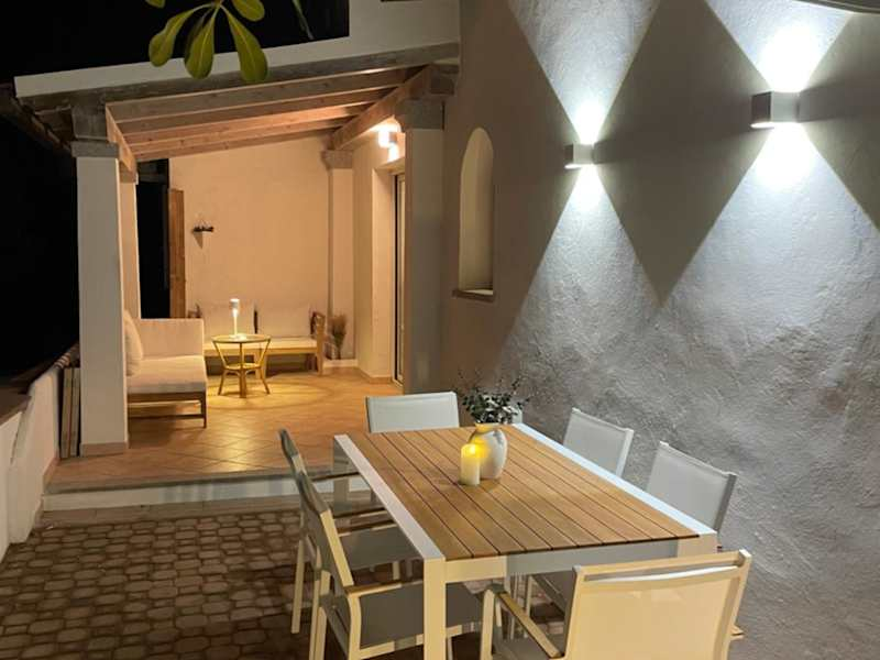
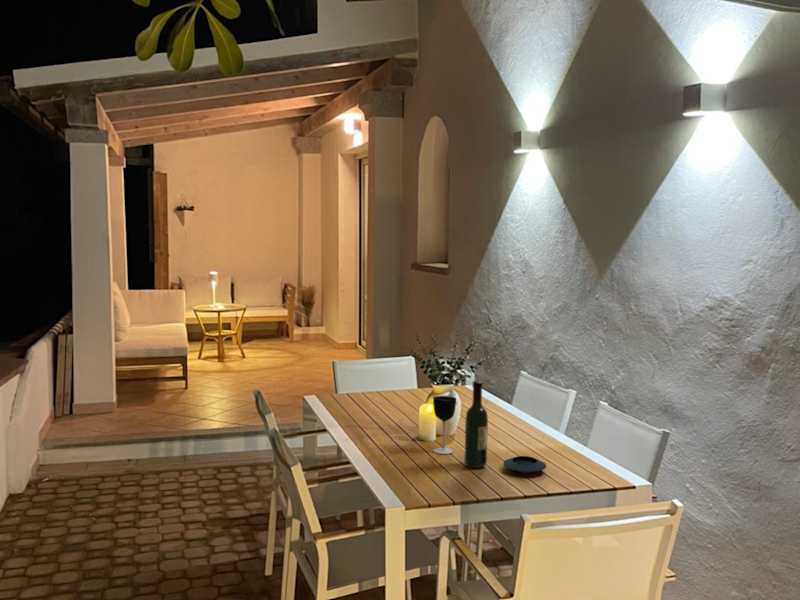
+ wine glass [432,395,457,455]
+ saucer [502,455,547,474]
+ wine bottle [463,380,489,469]
